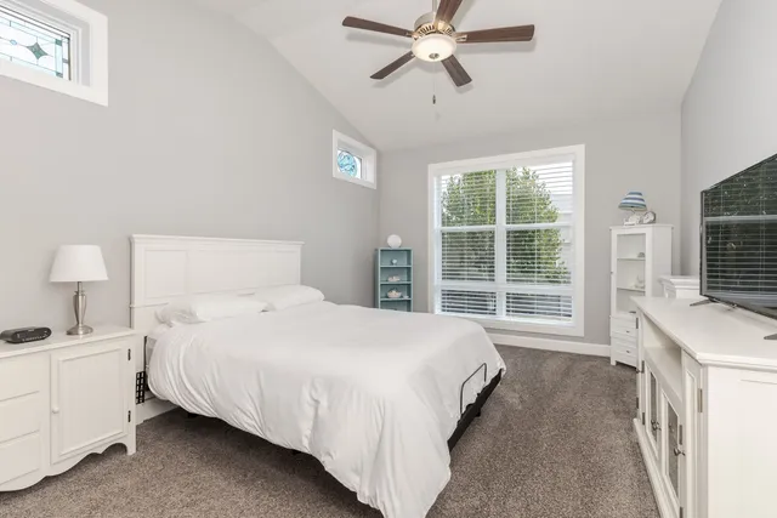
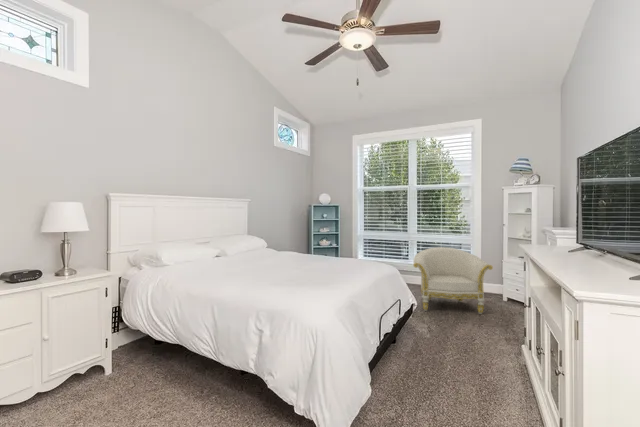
+ armchair [412,246,494,315]
